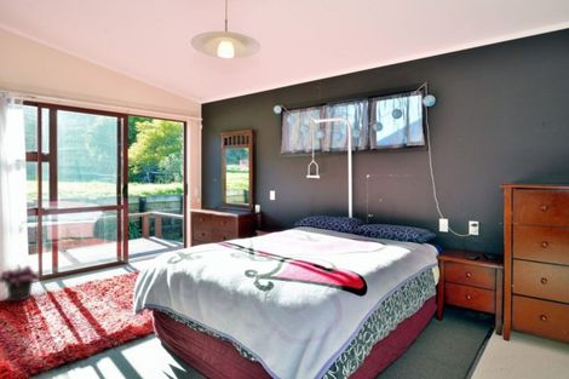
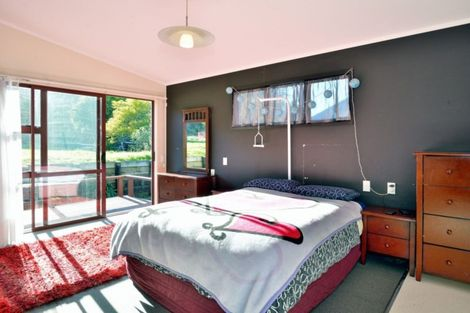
- potted flower [0,264,44,303]
